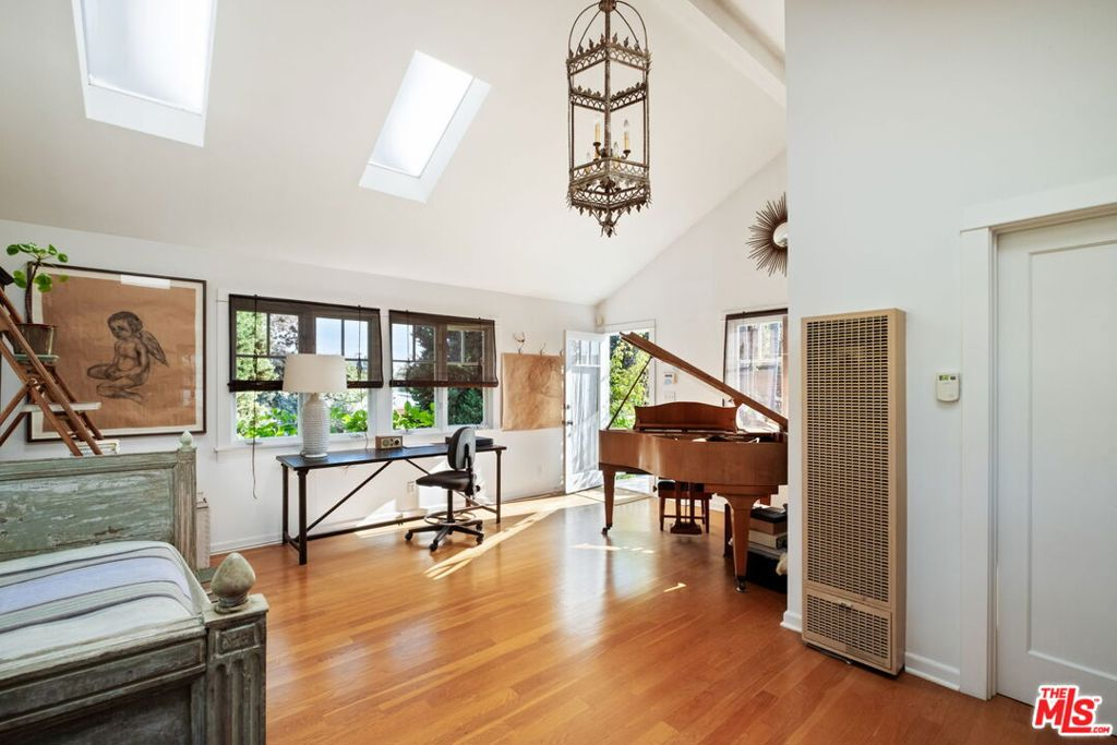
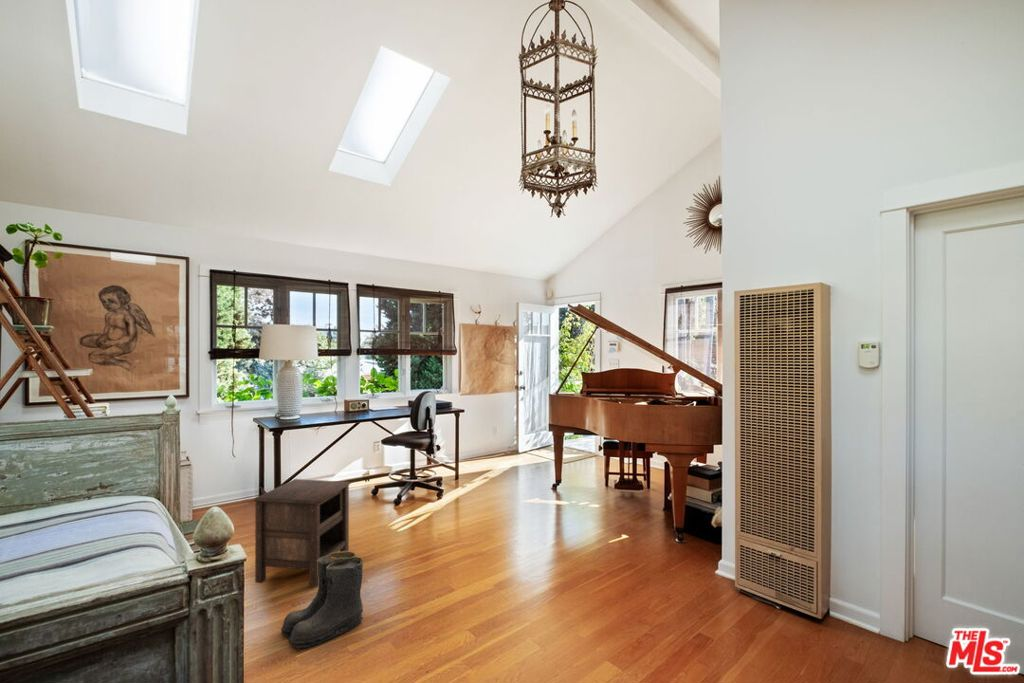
+ nightstand [252,478,352,589]
+ boots [280,551,364,650]
